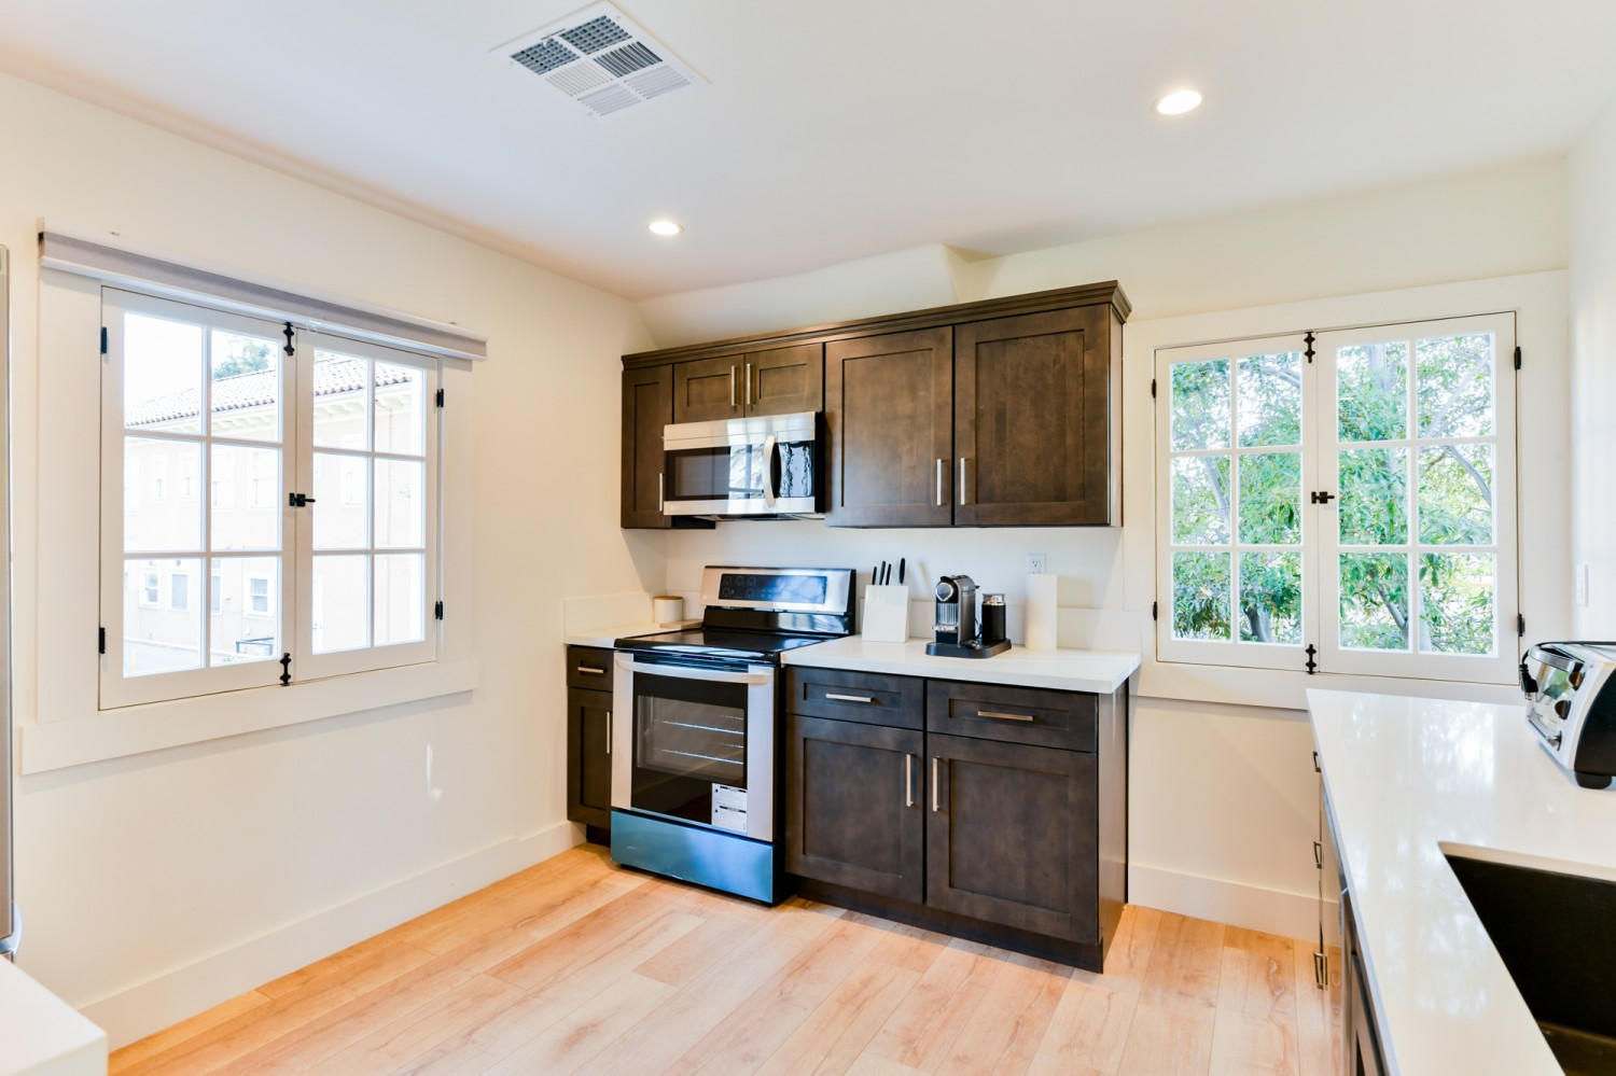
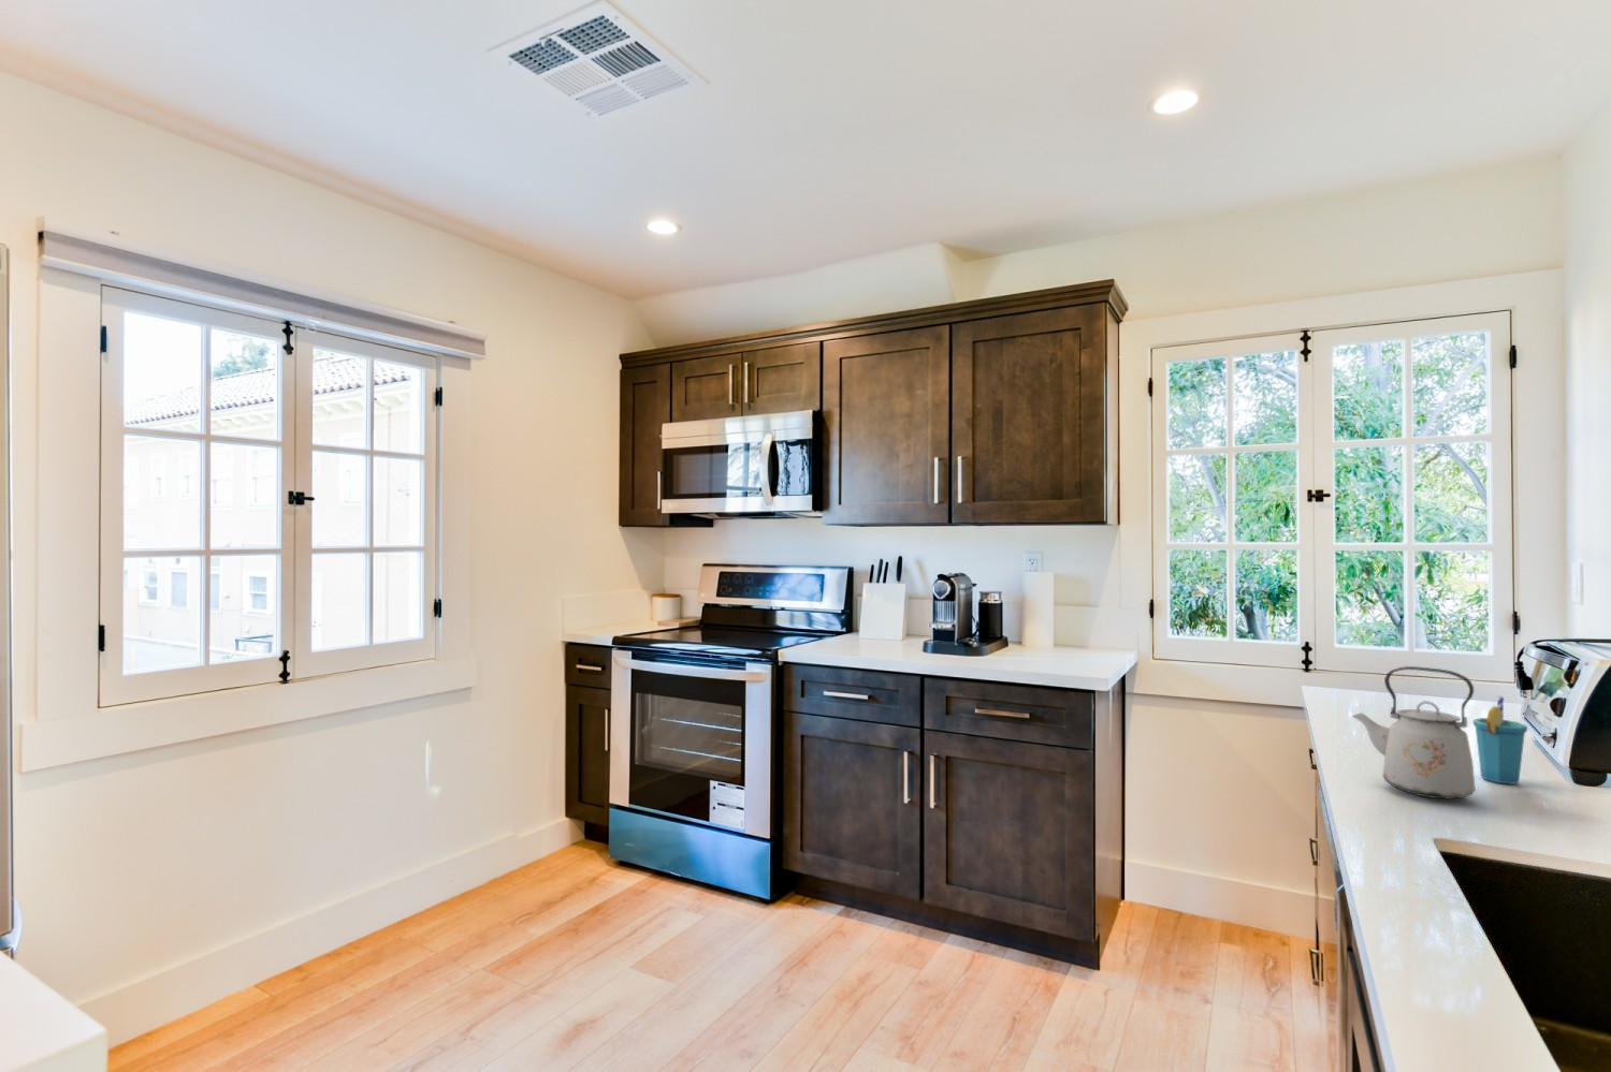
+ kettle [1351,665,1477,800]
+ cup [1471,695,1528,786]
